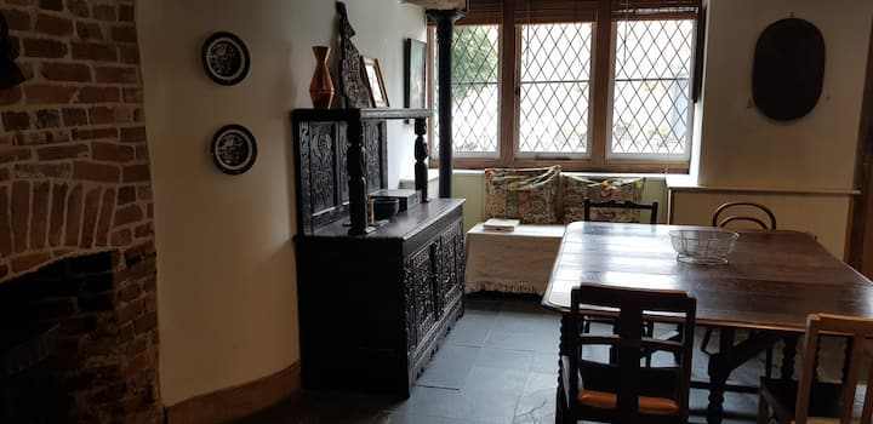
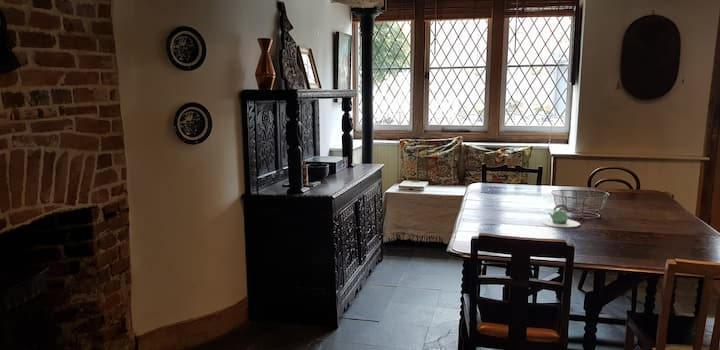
+ teapot [540,204,581,228]
